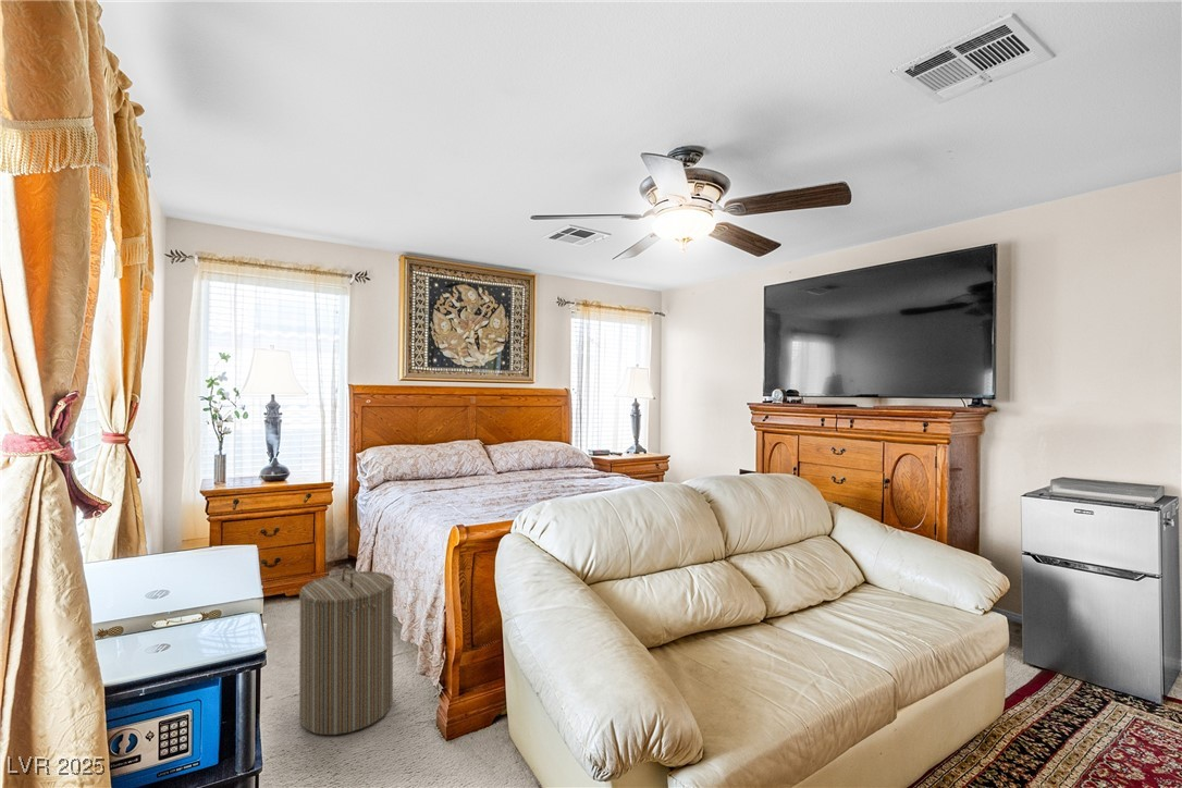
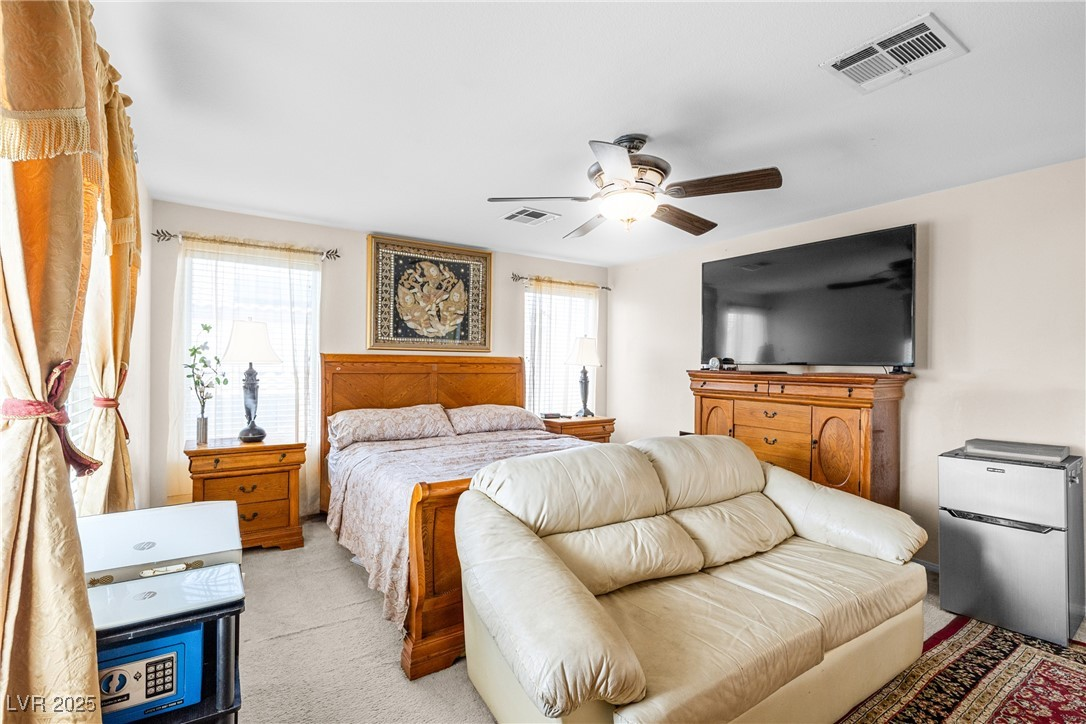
- laundry hamper [298,564,395,736]
